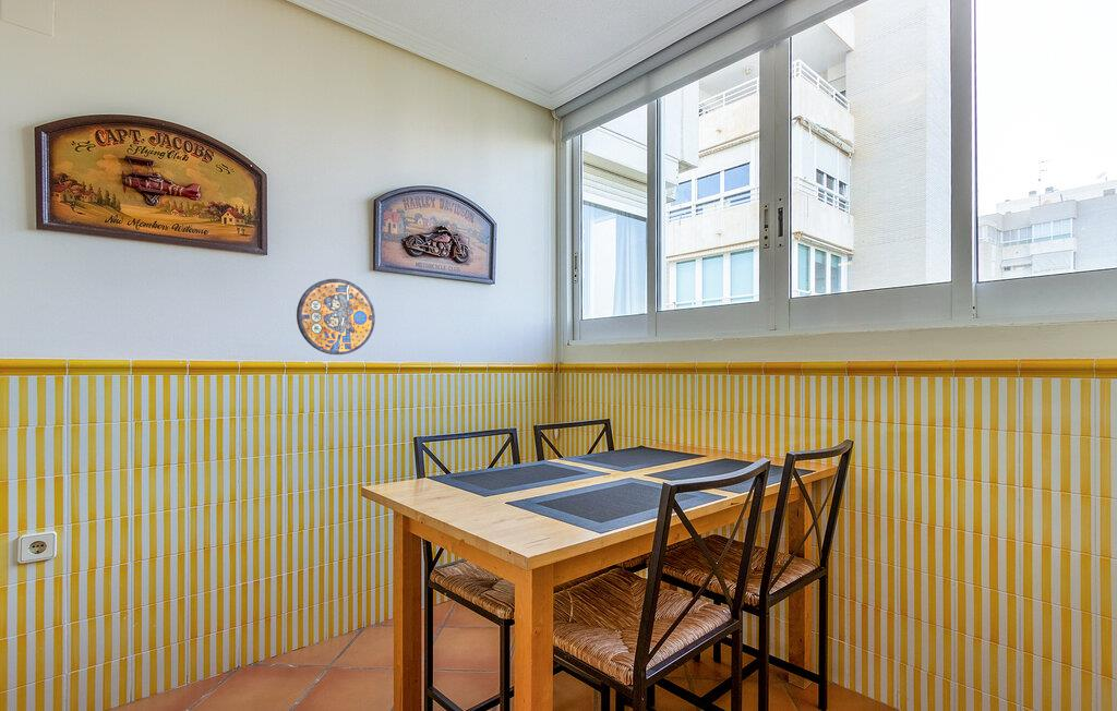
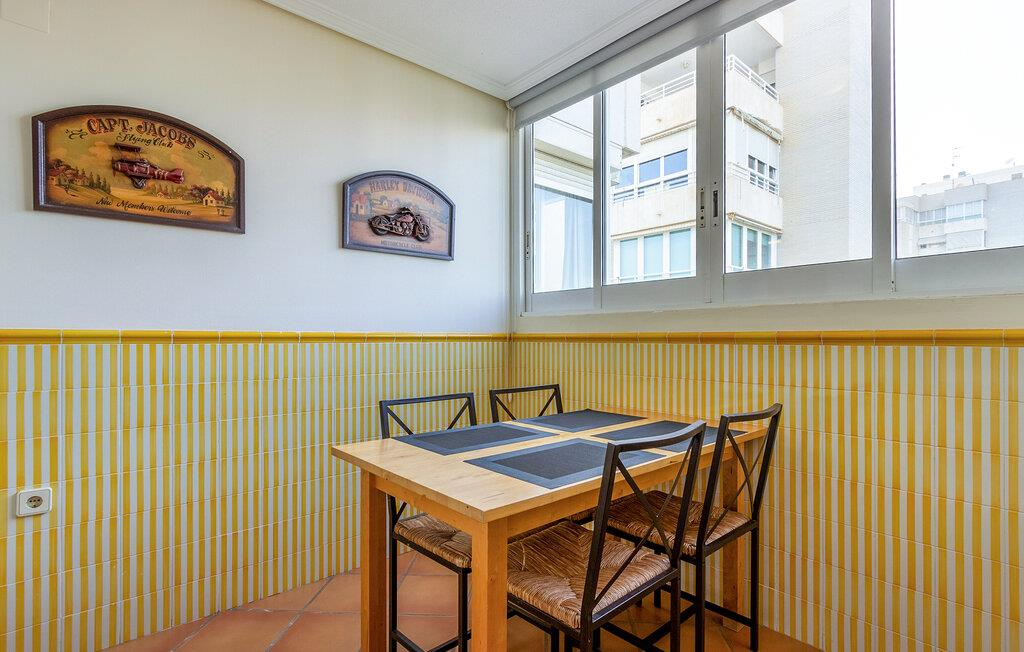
- manhole cover [296,278,376,356]
